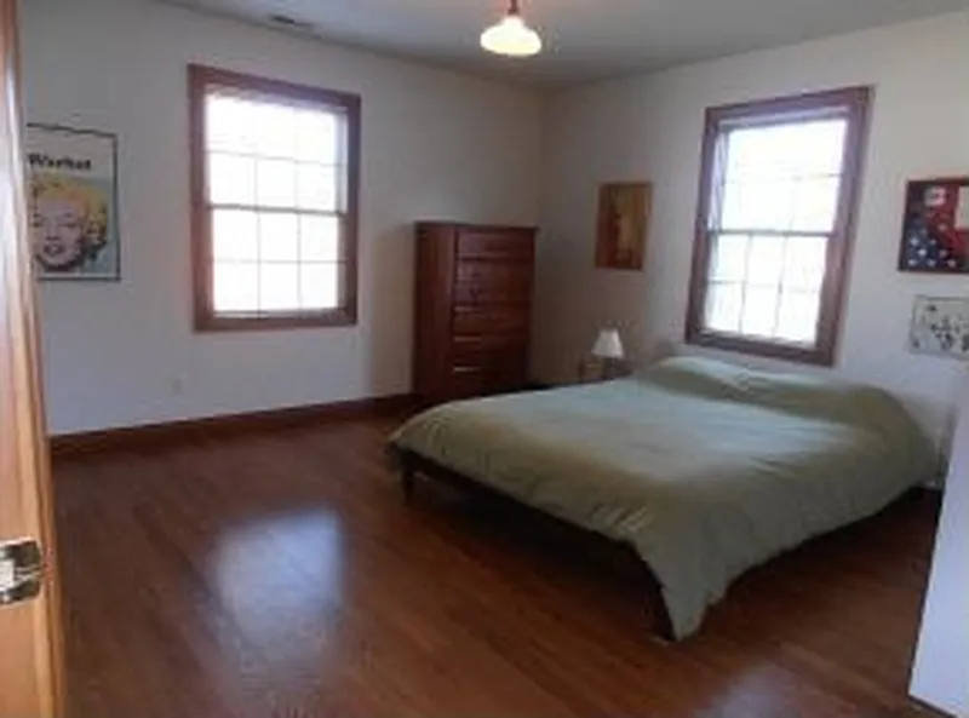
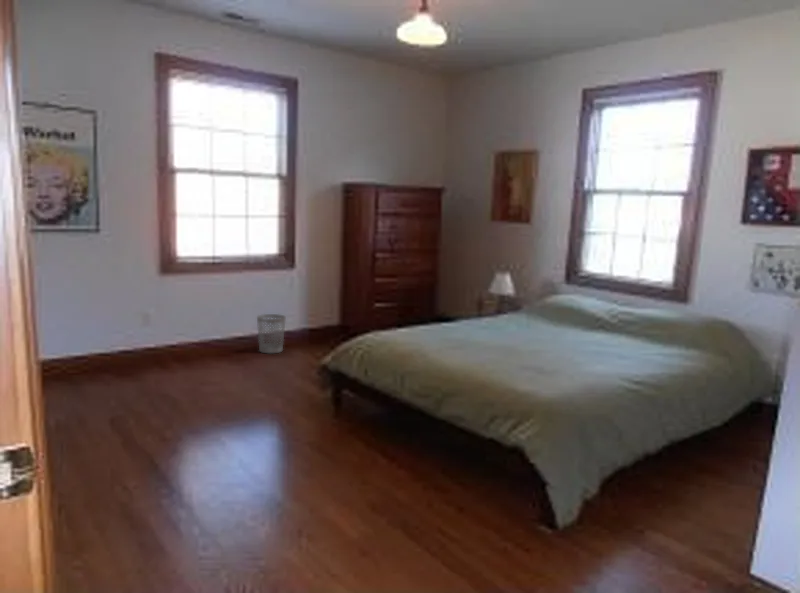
+ wastebasket [256,313,287,354]
